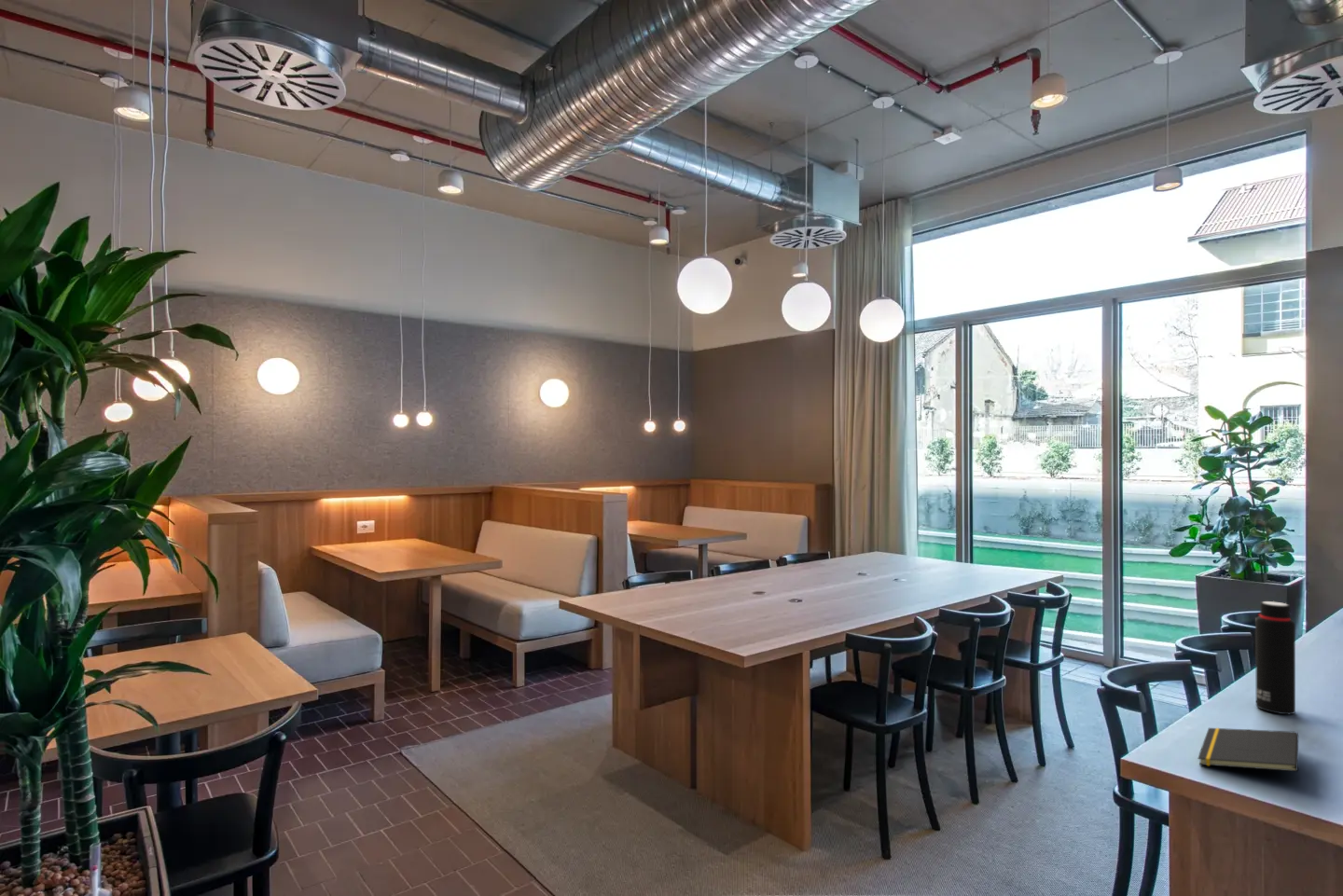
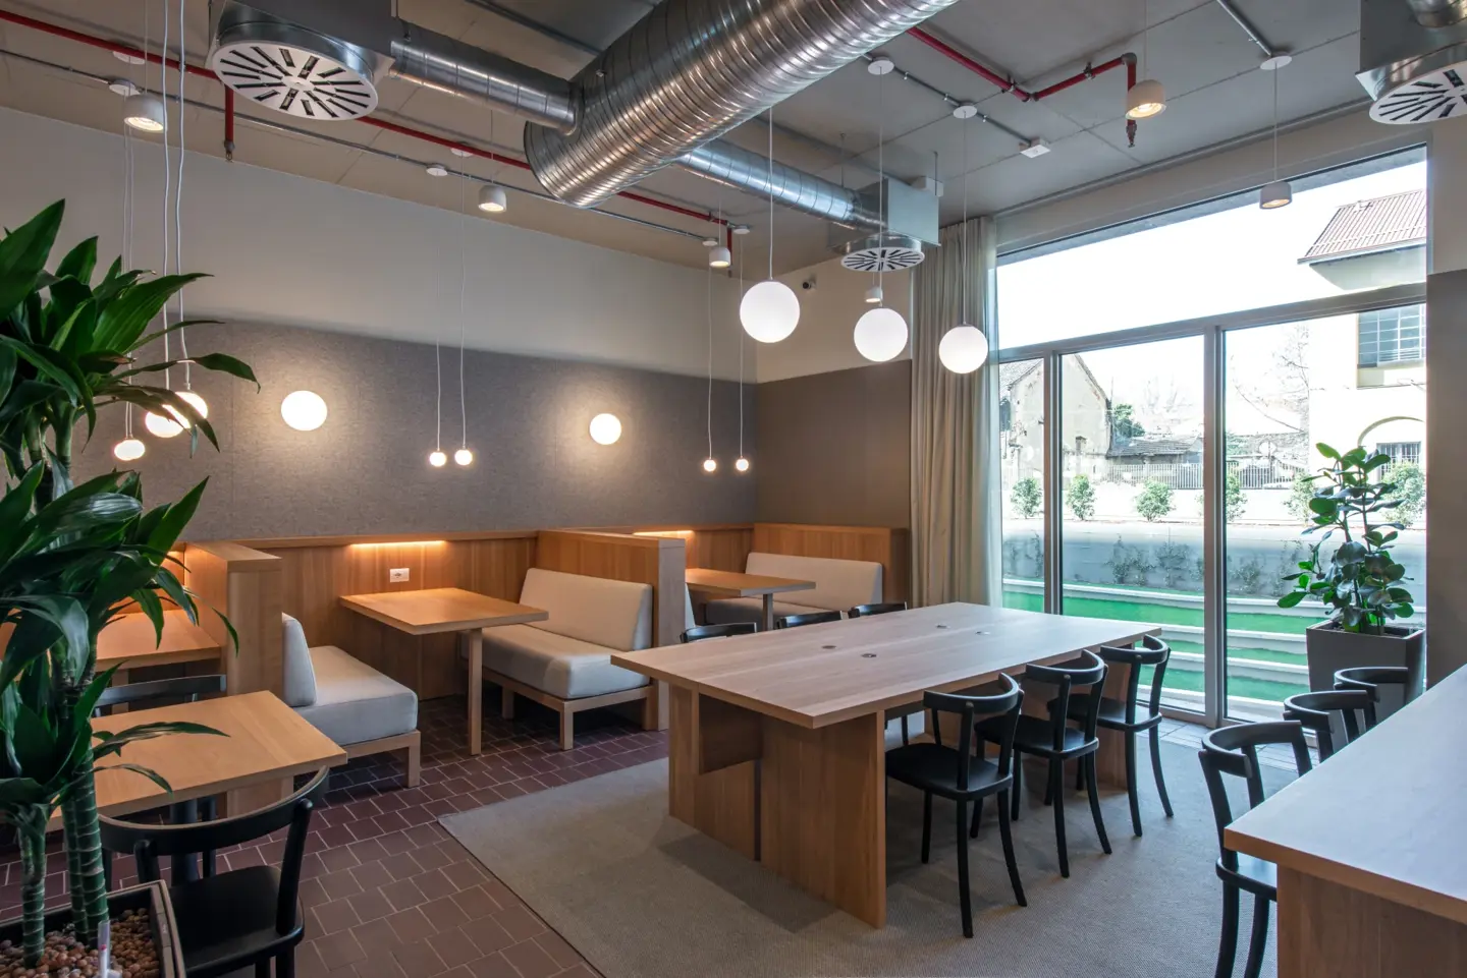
- water bottle [1253,600,1296,715]
- notepad [1198,727,1299,773]
